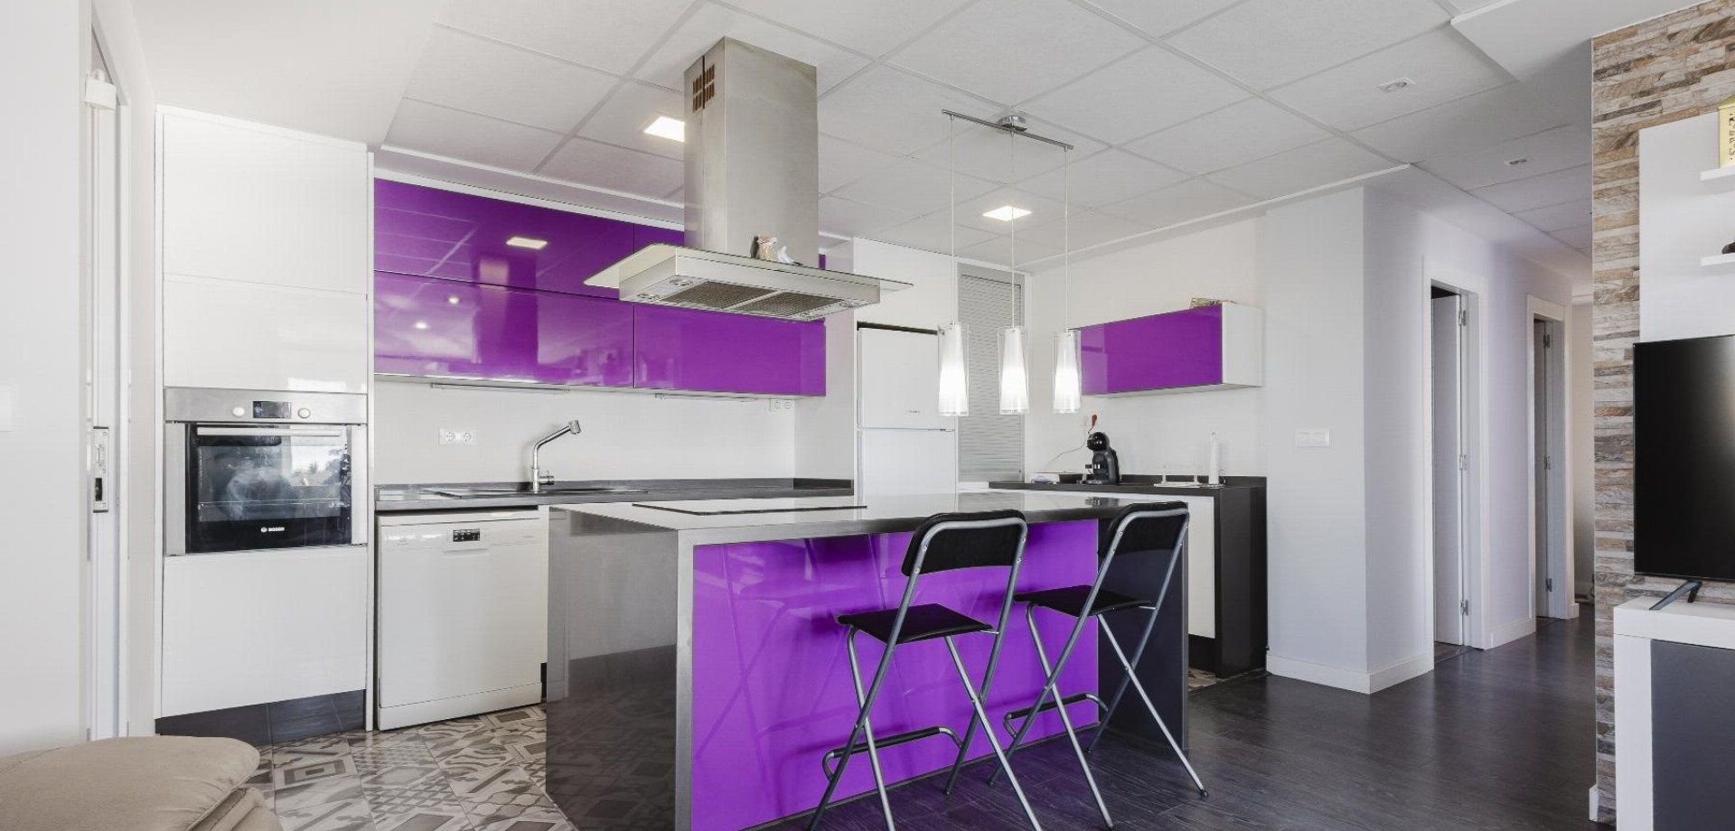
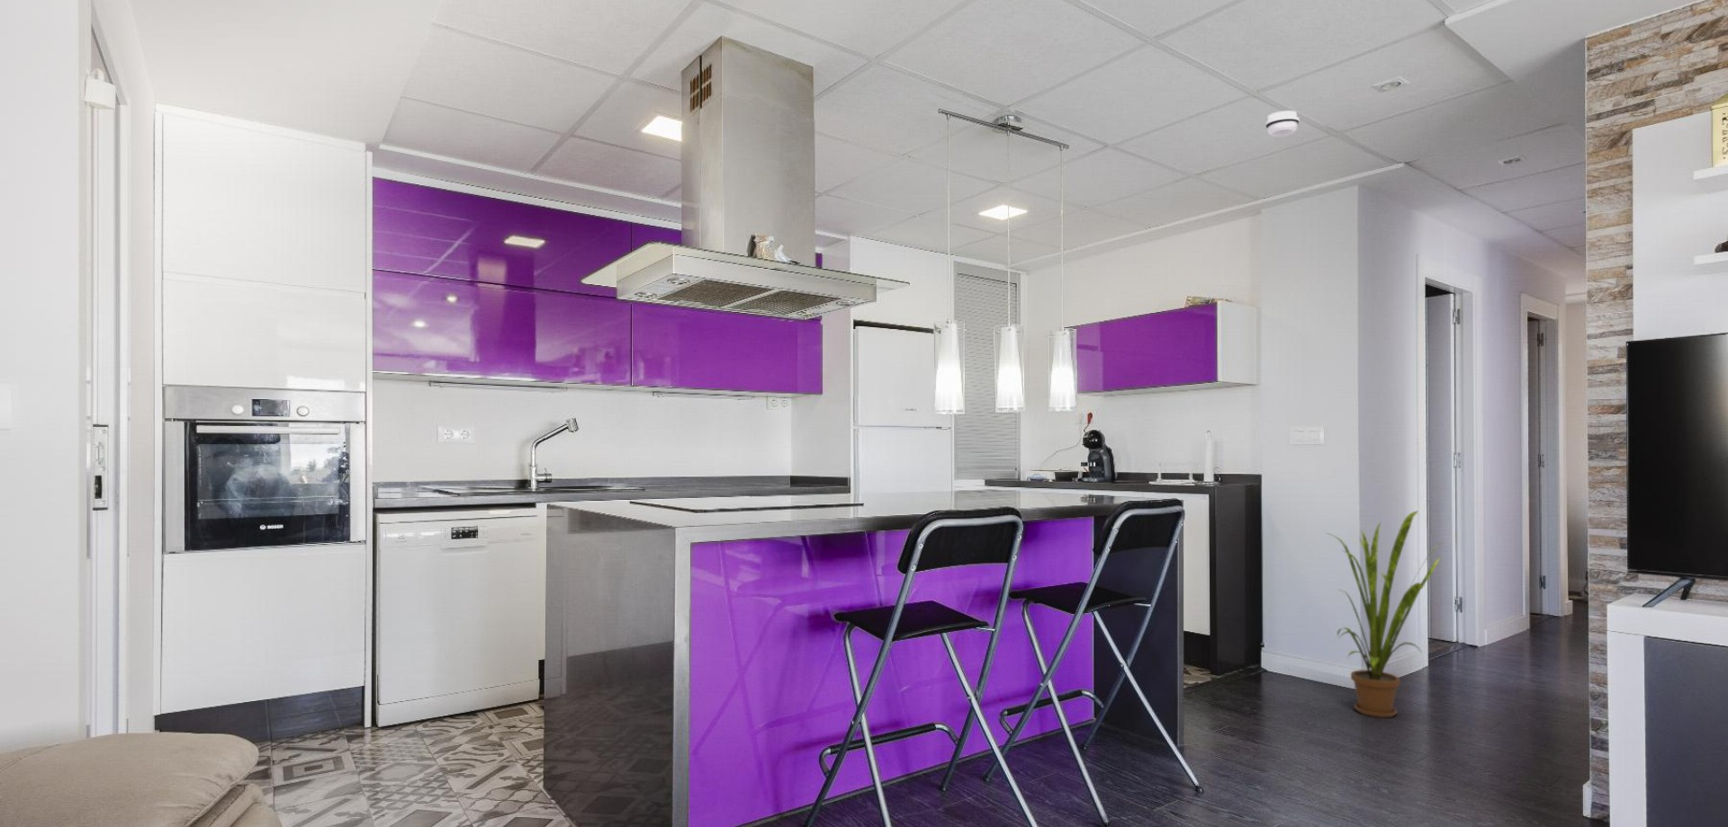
+ house plant [1327,510,1446,718]
+ smoke detector [1264,110,1300,138]
